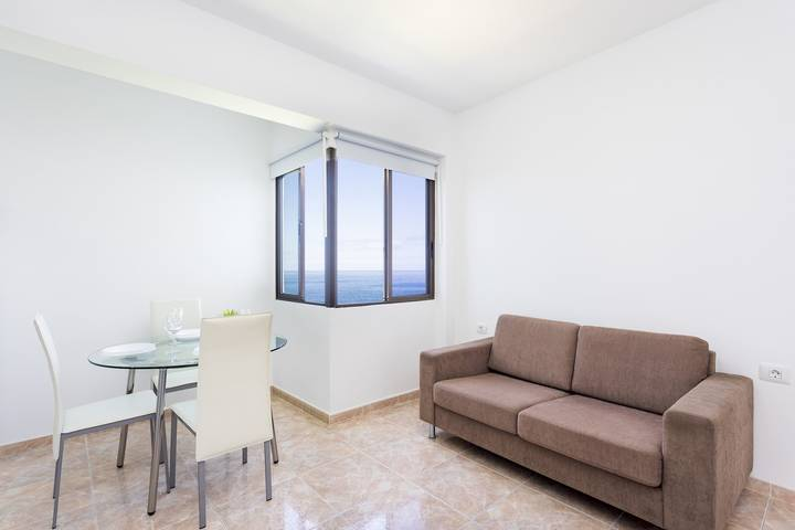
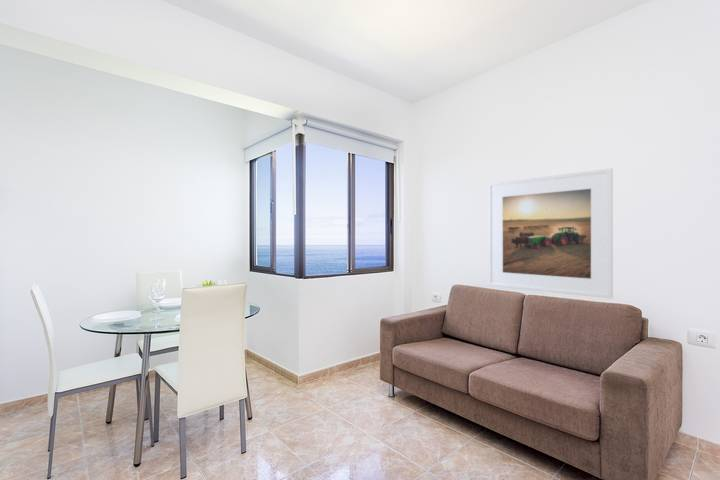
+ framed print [487,167,614,300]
